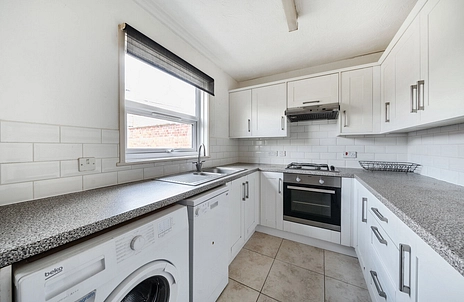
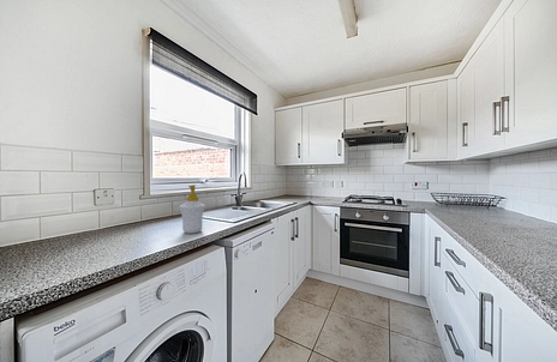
+ soap bottle [178,183,206,235]
